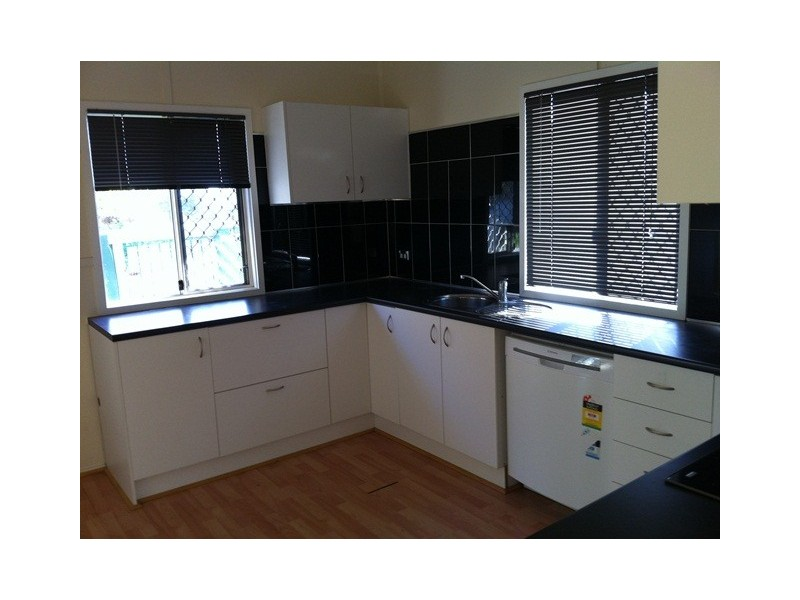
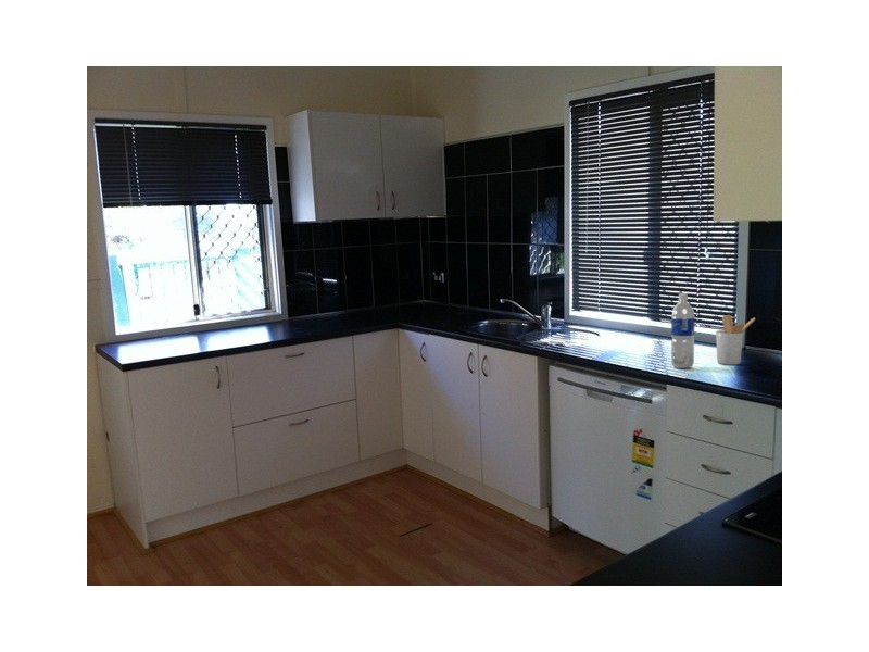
+ utensil holder [715,314,756,366]
+ water bottle [670,292,695,369]
